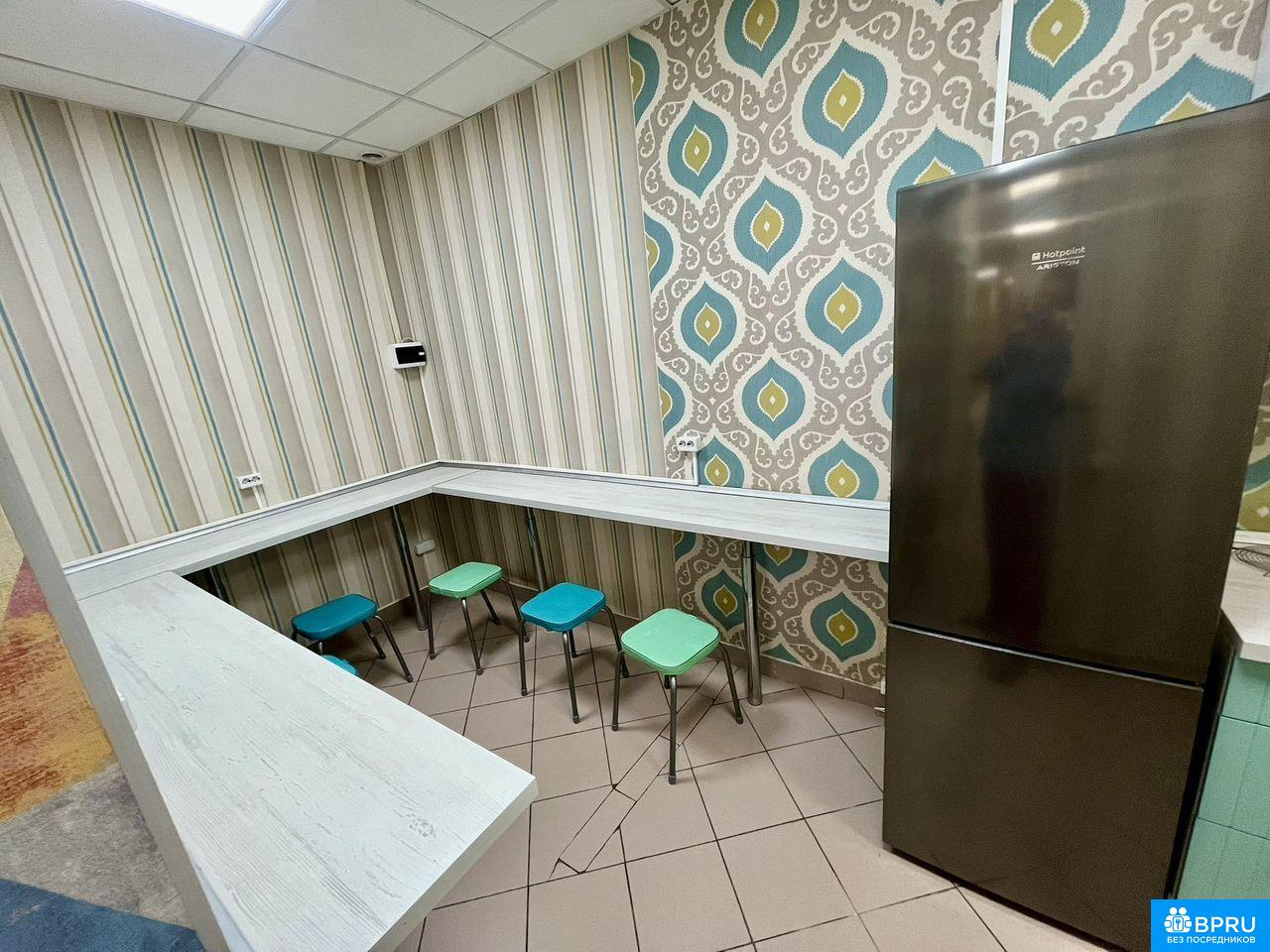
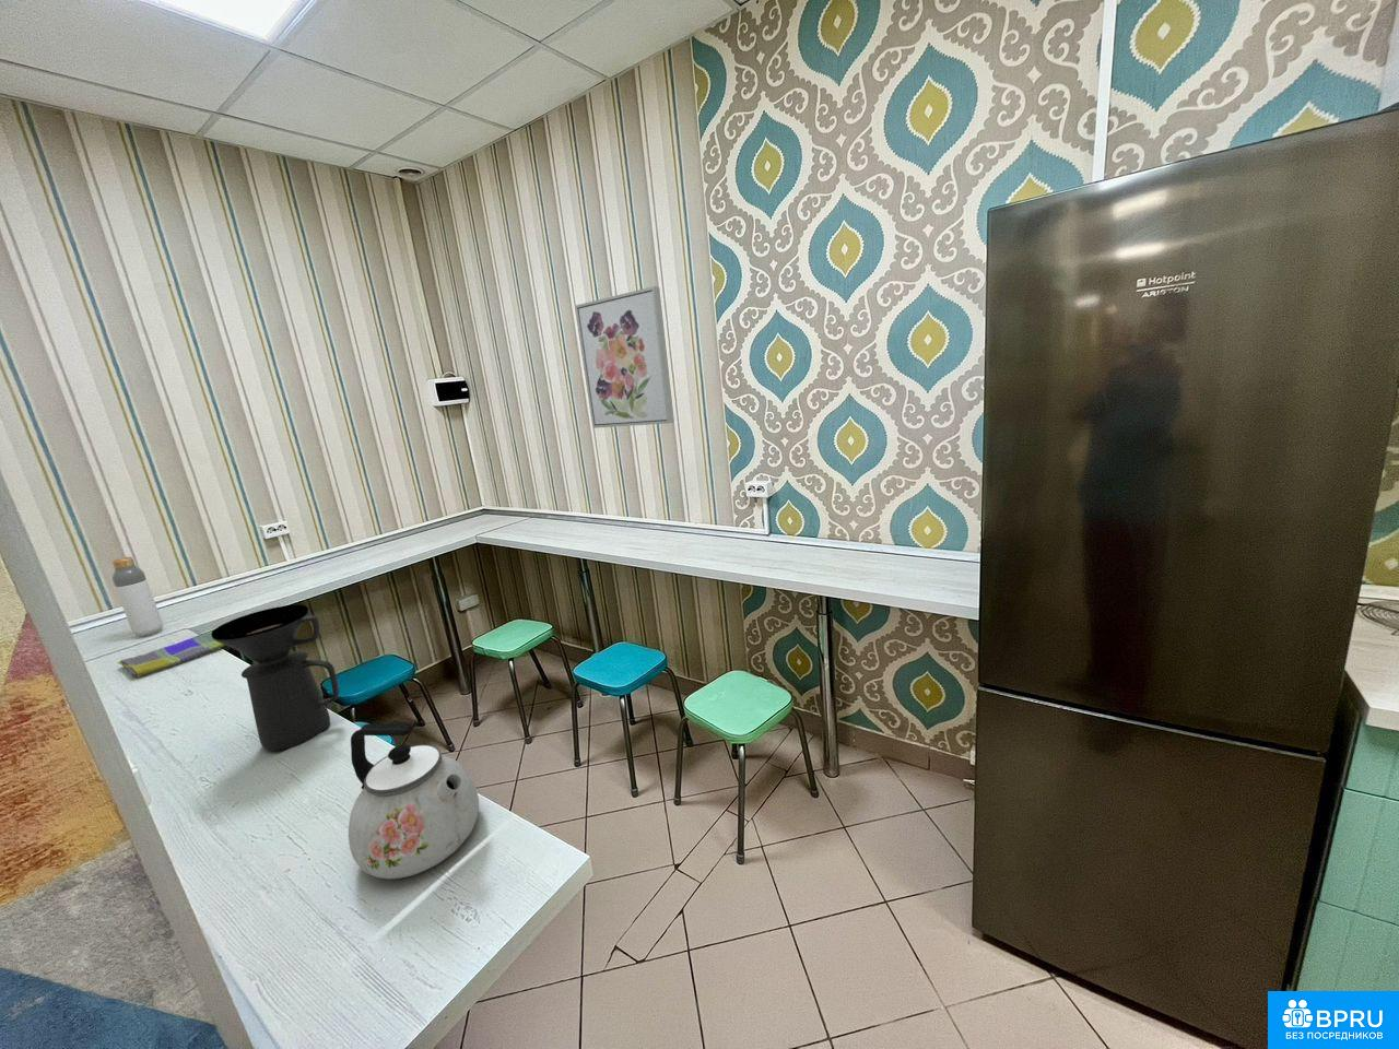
+ bottle [111,556,164,637]
+ kettle [348,722,480,879]
+ dish towel [117,630,226,679]
+ coffee maker [210,604,340,751]
+ wall art [575,285,675,430]
